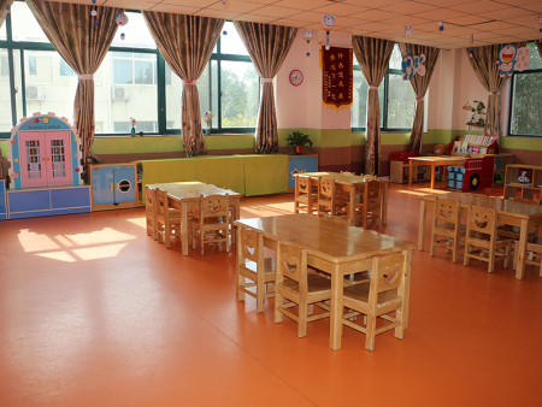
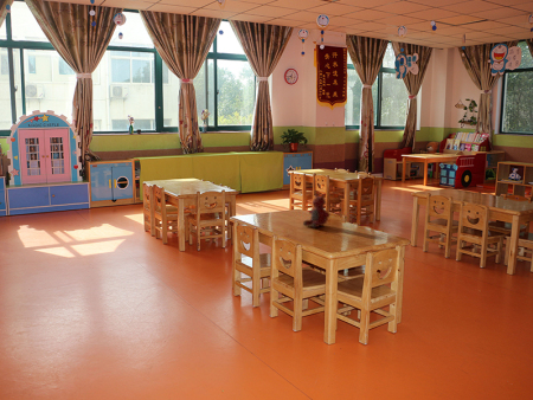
+ teddy bear [302,192,332,228]
